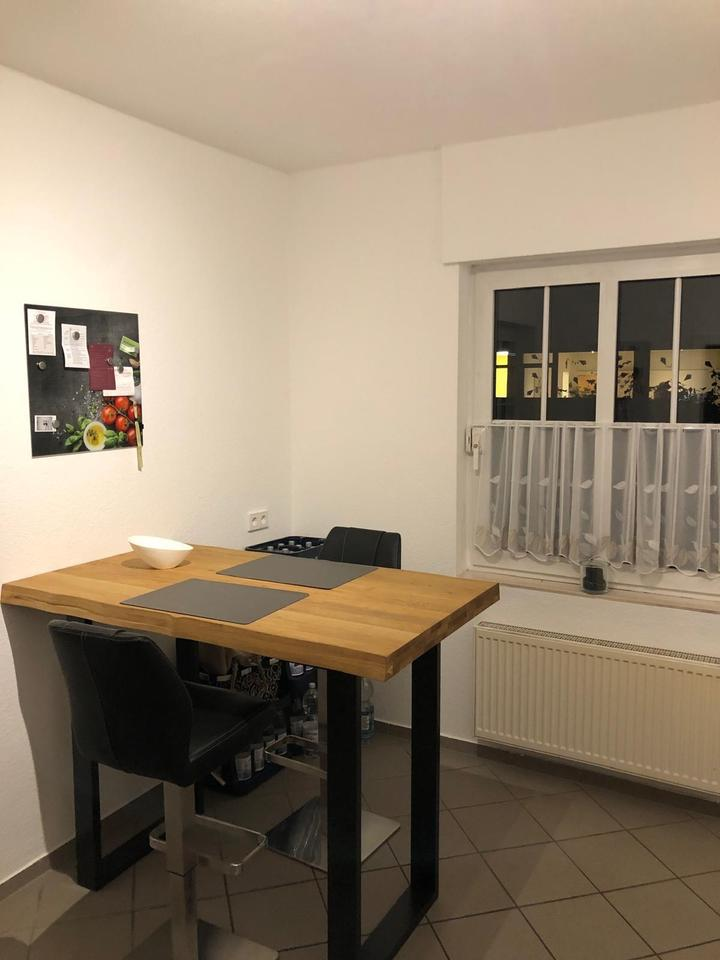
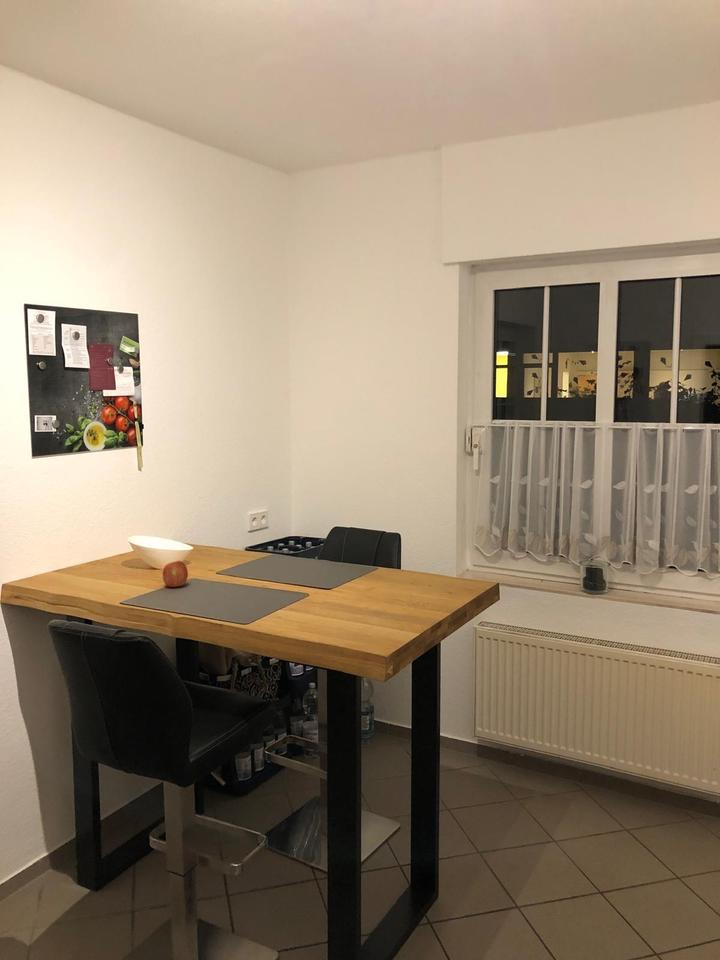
+ fruit [162,560,189,588]
